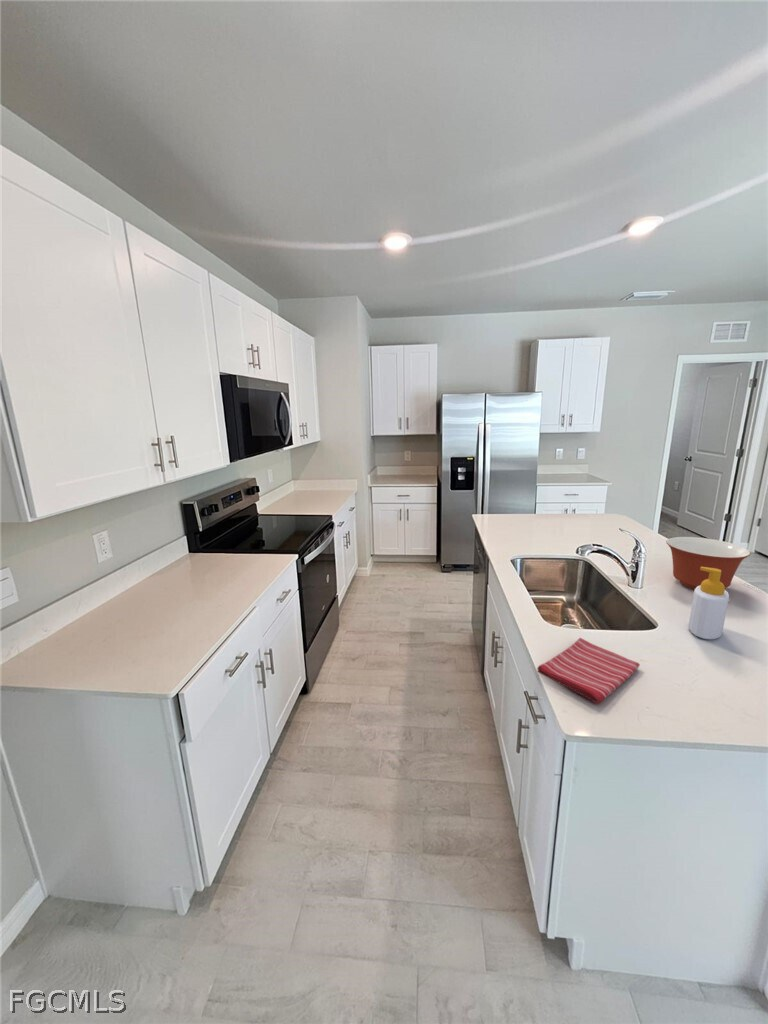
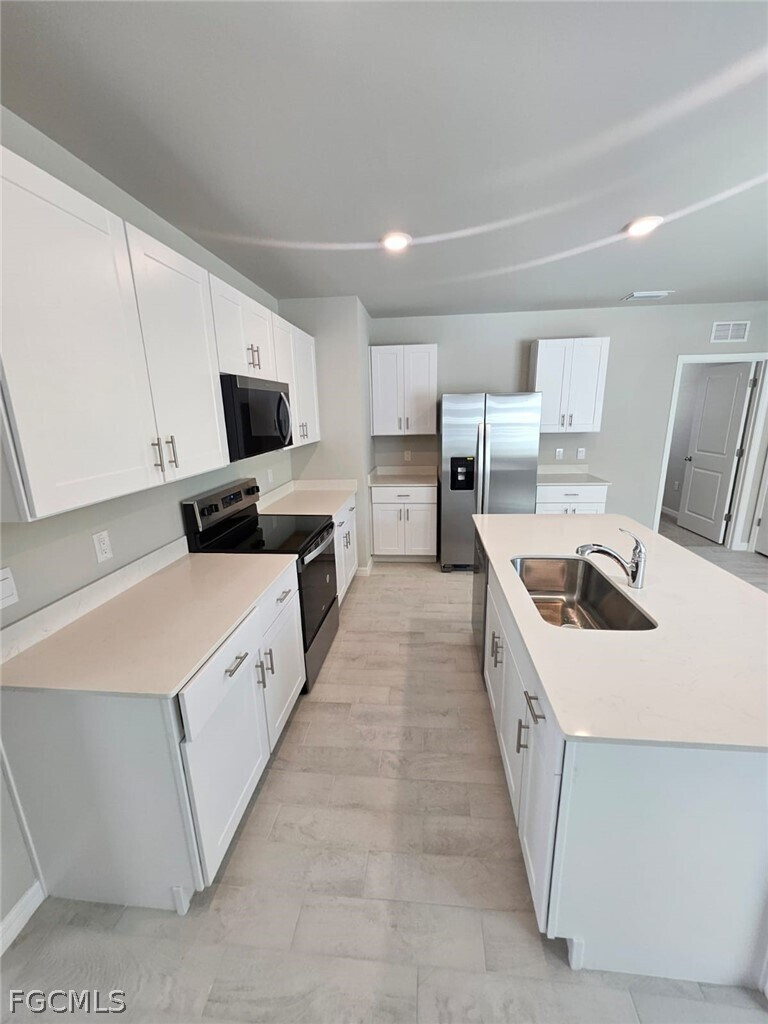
- soap bottle [688,567,730,640]
- dish towel [536,637,641,704]
- mixing bowl [665,536,752,590]
